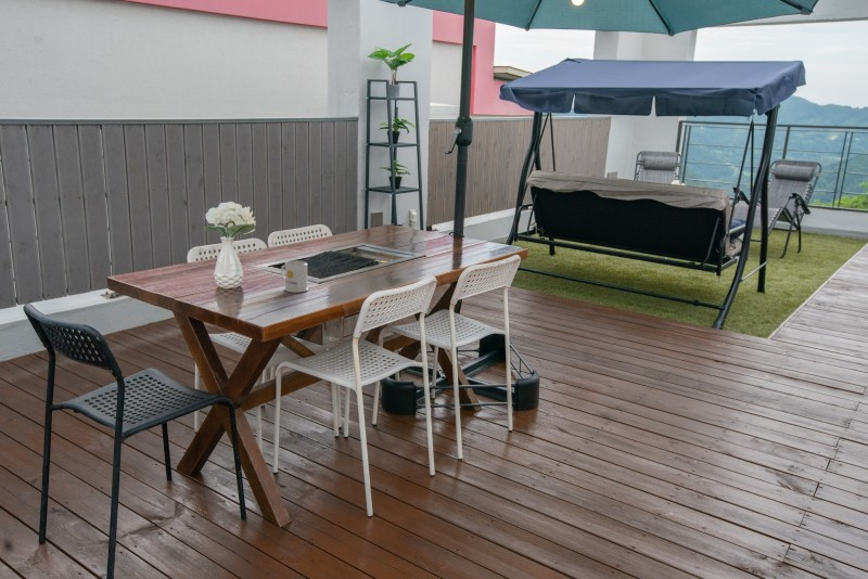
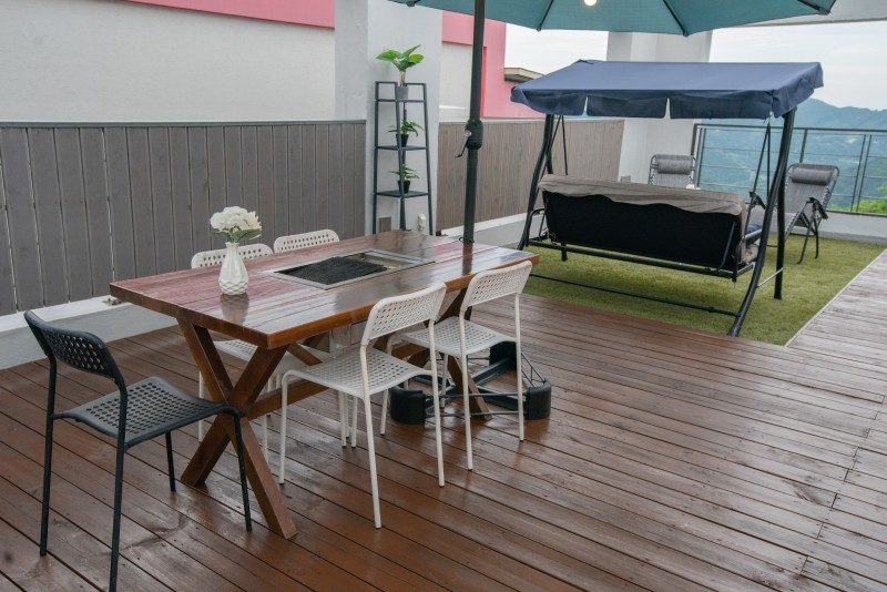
- mug [280,260,309,294]
